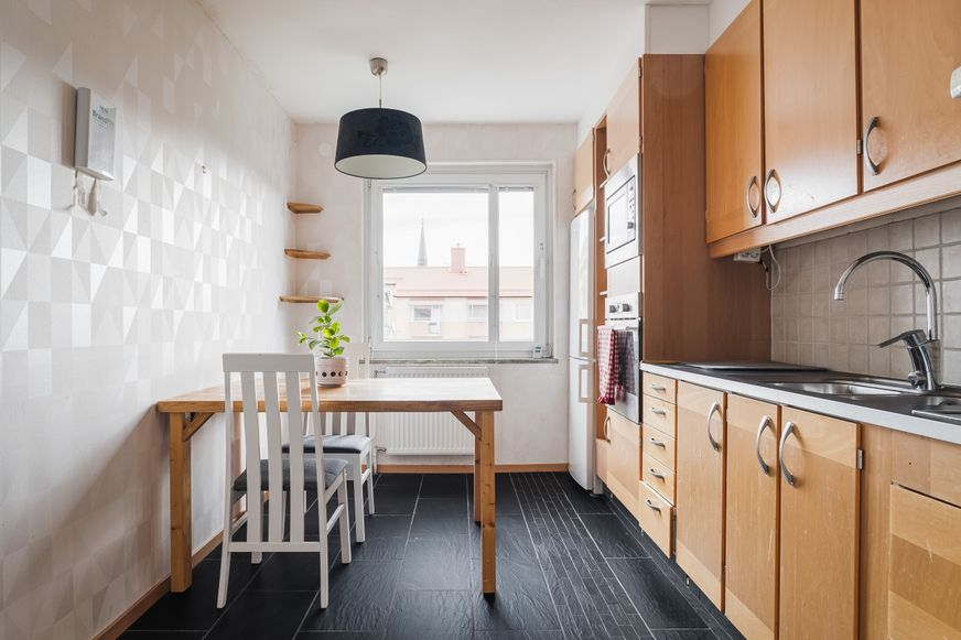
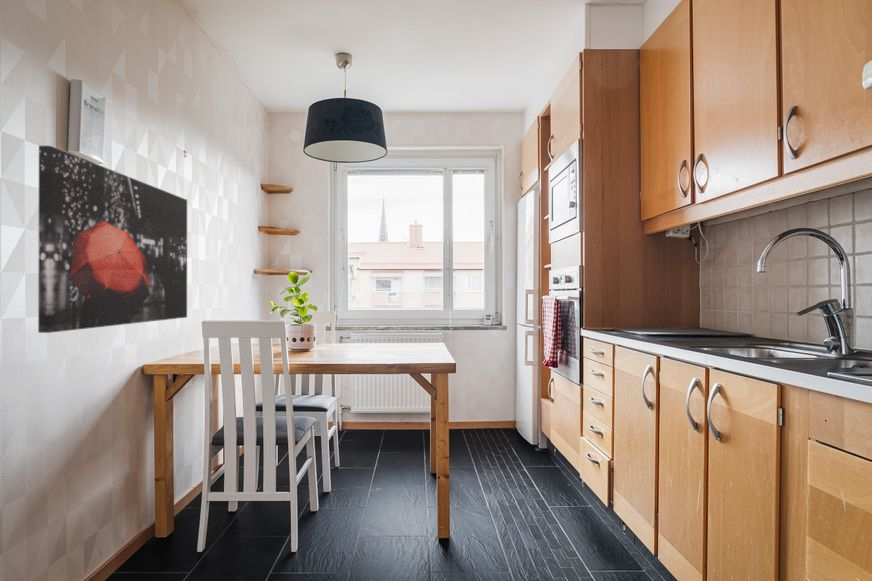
+ wall art [37,145,188,334]
